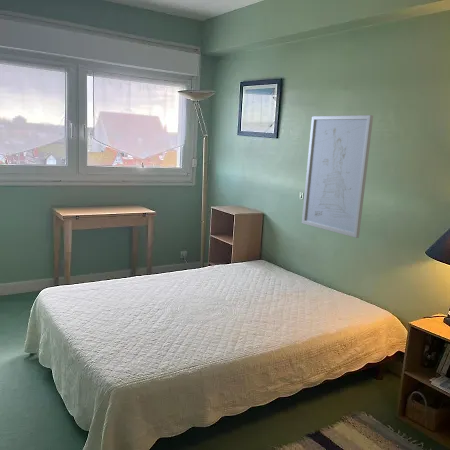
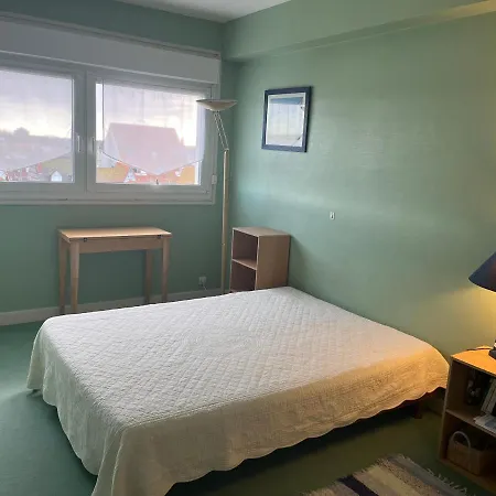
- wall art [301,114,374,239]
